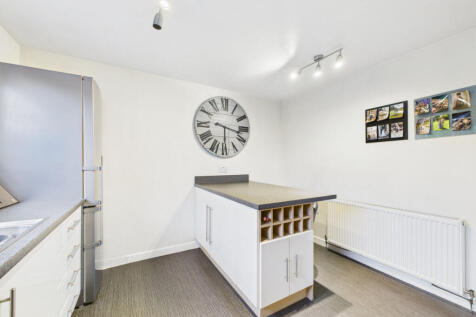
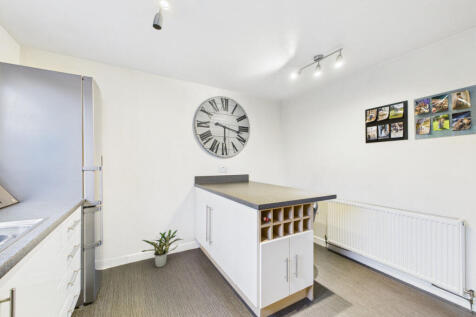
+ potted plant [141,229,184,268]
